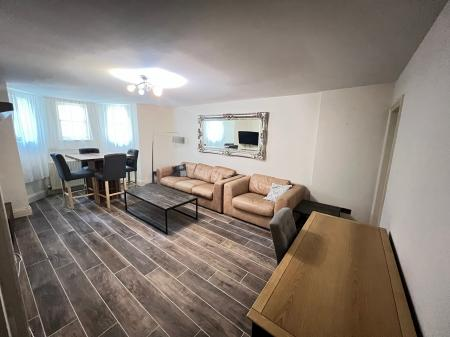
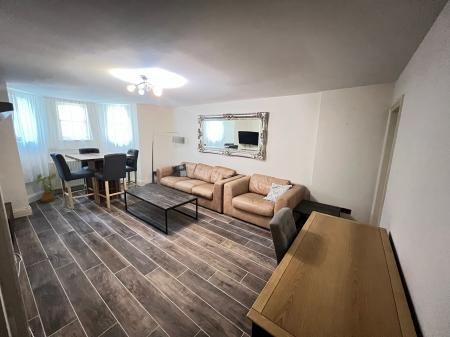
+ house plant [35,172,63,203]
